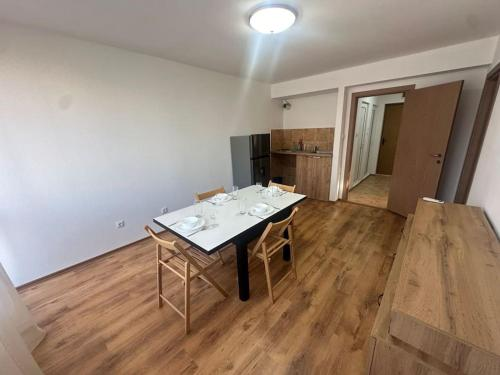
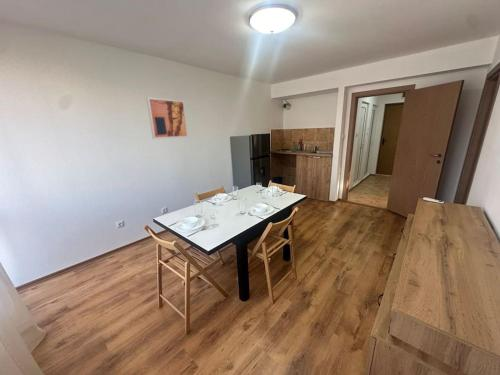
+ wall art [145,96,189,140]
